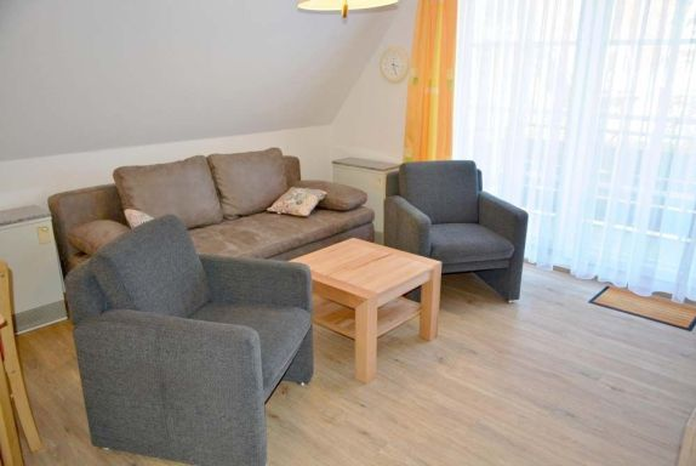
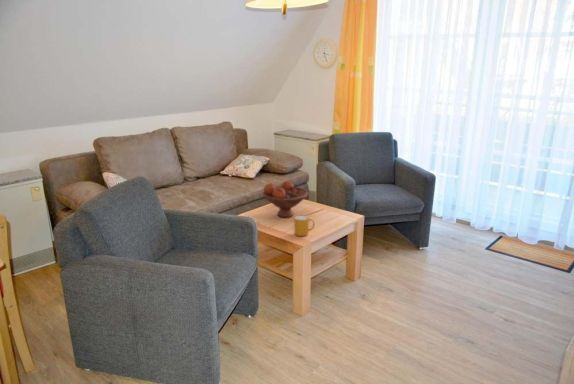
+ mug [294,215,316,237]
+ fruit bowl [262,180,309,218]
